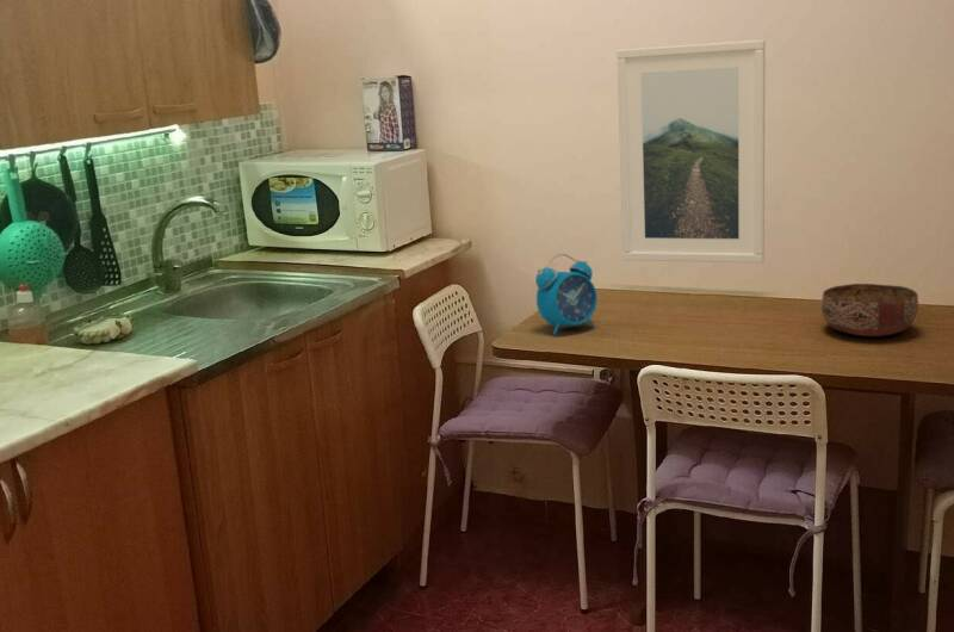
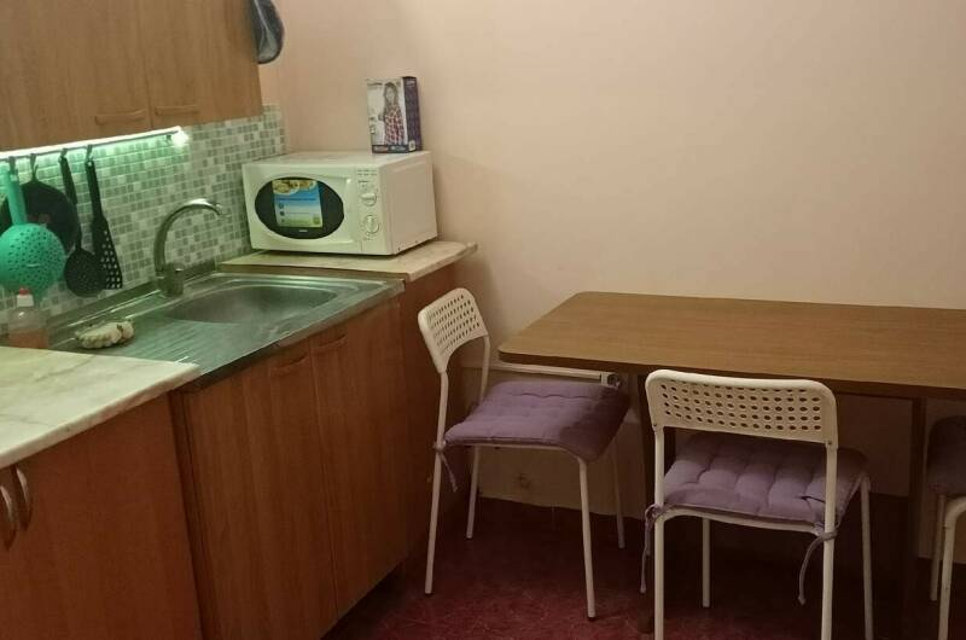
- bowl [820,283,919,337]
- alarm clock [534,253,599,336]
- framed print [617,38,767,265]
